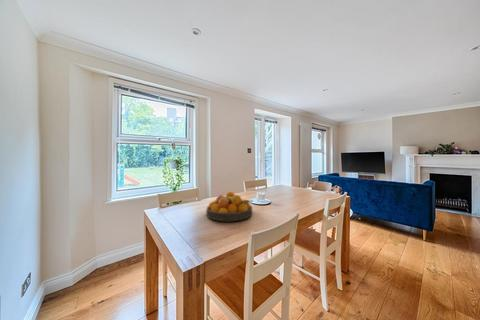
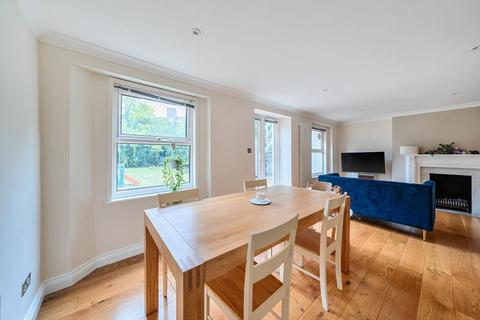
- fruit bowl [205,191,254,222]
